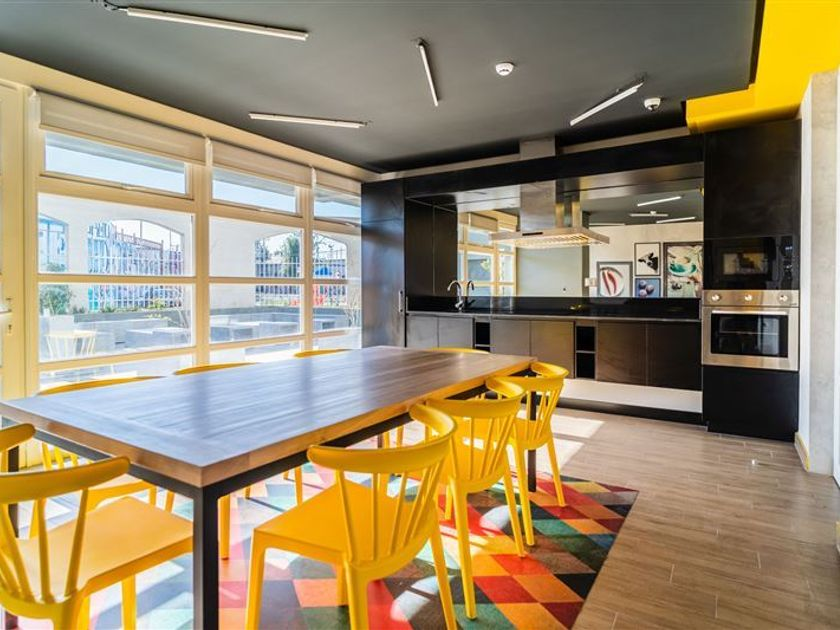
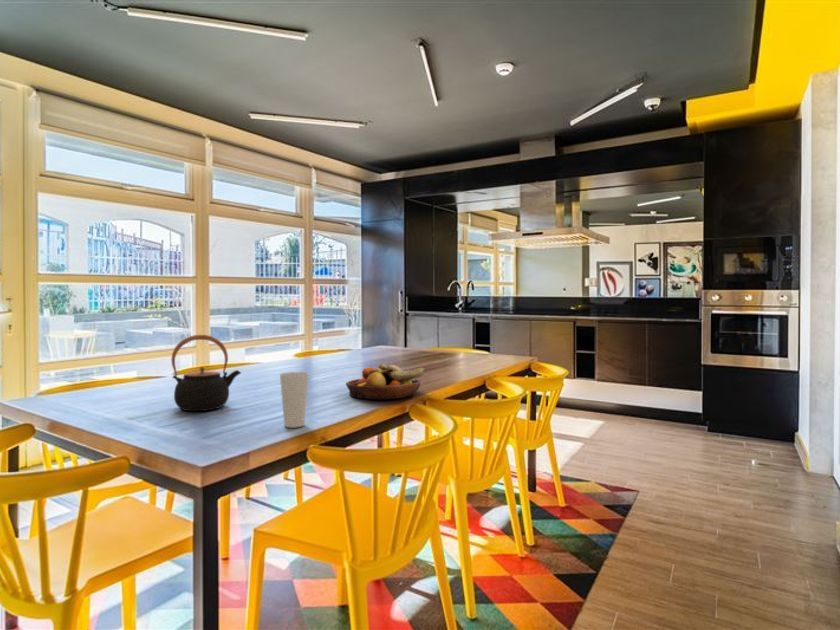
+ fruit bowl [345,363,427,401]
+ cup [279,371,310,429]
+ teapot [170,334,242,412]
